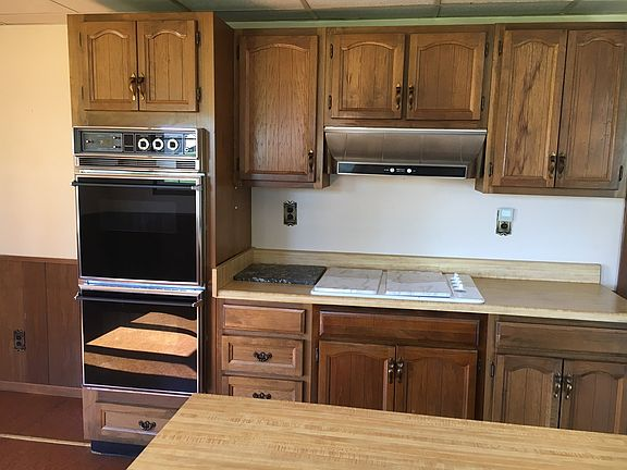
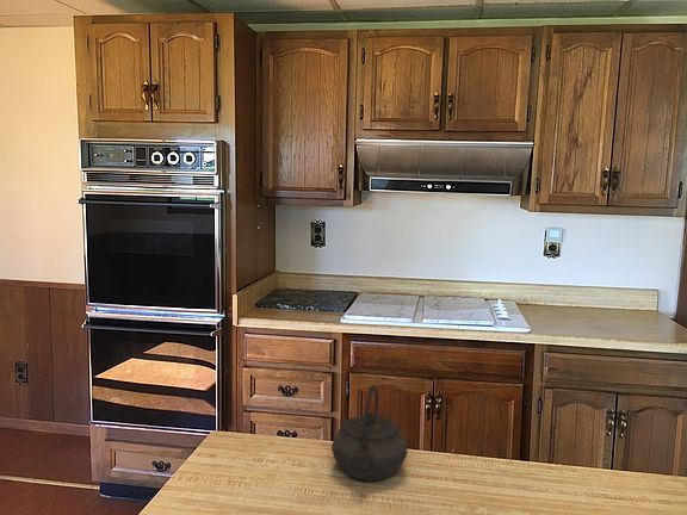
+ kettle [330,384,408,483]
